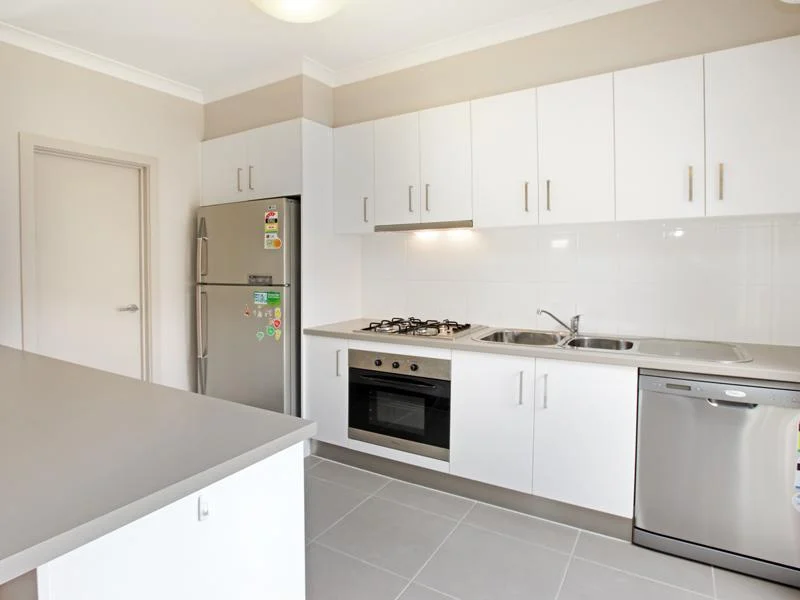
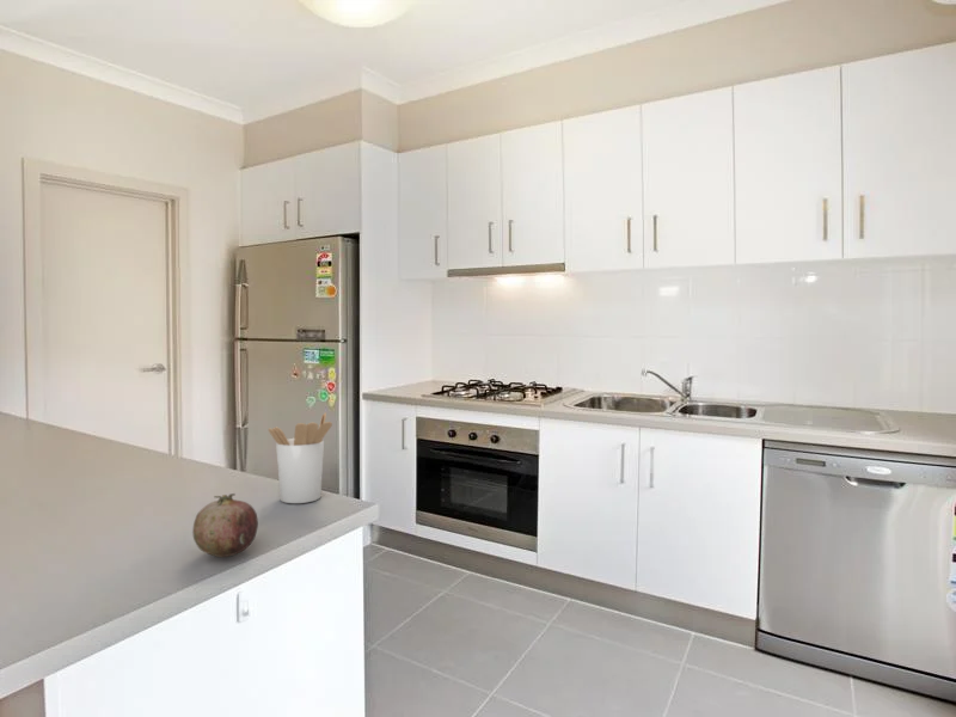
+ fruit [191,492,259,558]
+ utensil holder [268,411,333,504]
